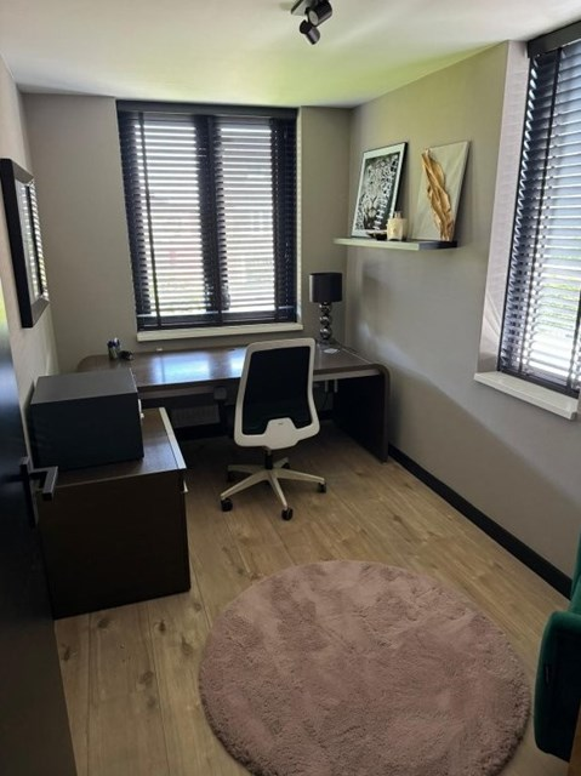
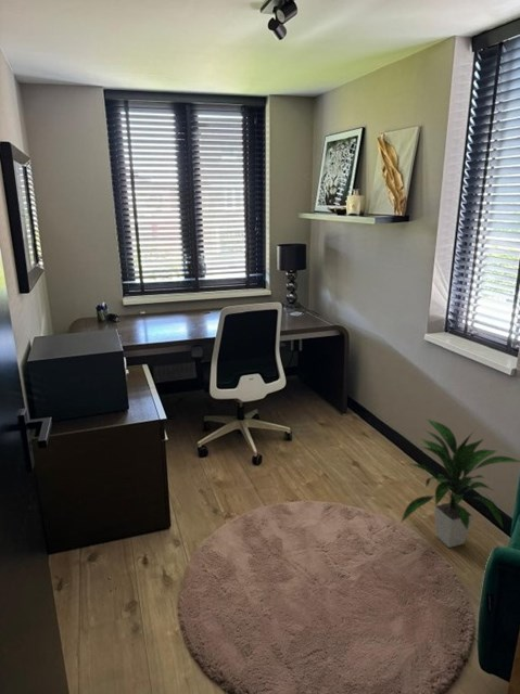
+ indoor plant [399,417,520,549]
